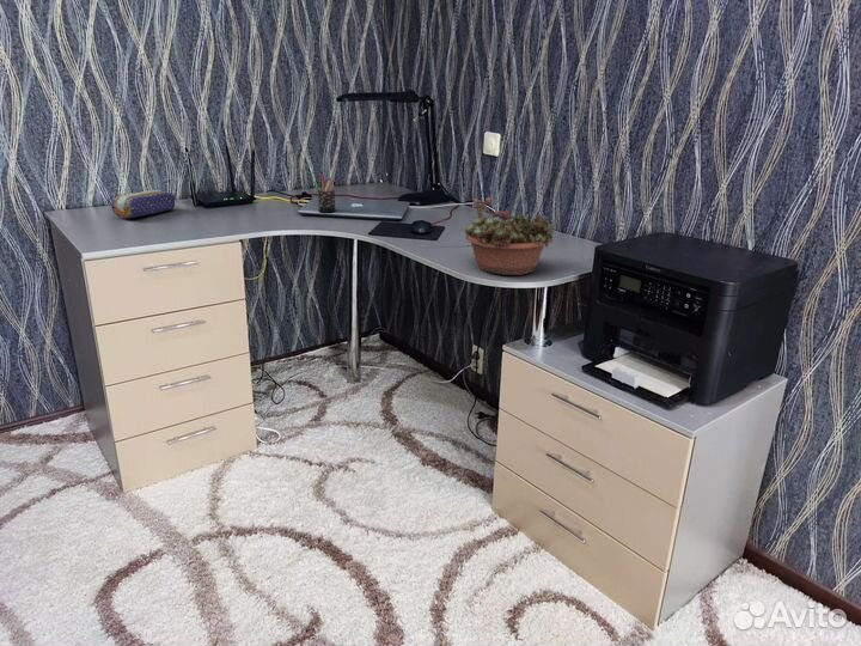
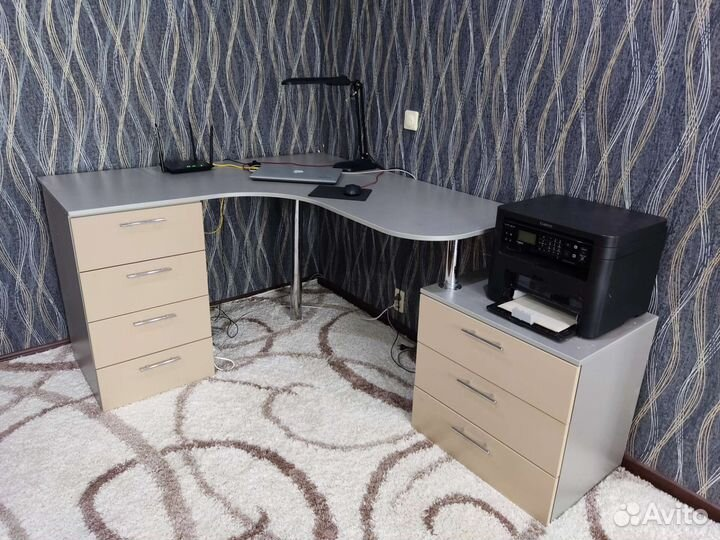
- pencil case [110,189,176,219]
- succulent planter [457,196,556,276]
- pen holder [312,173,336,213]
